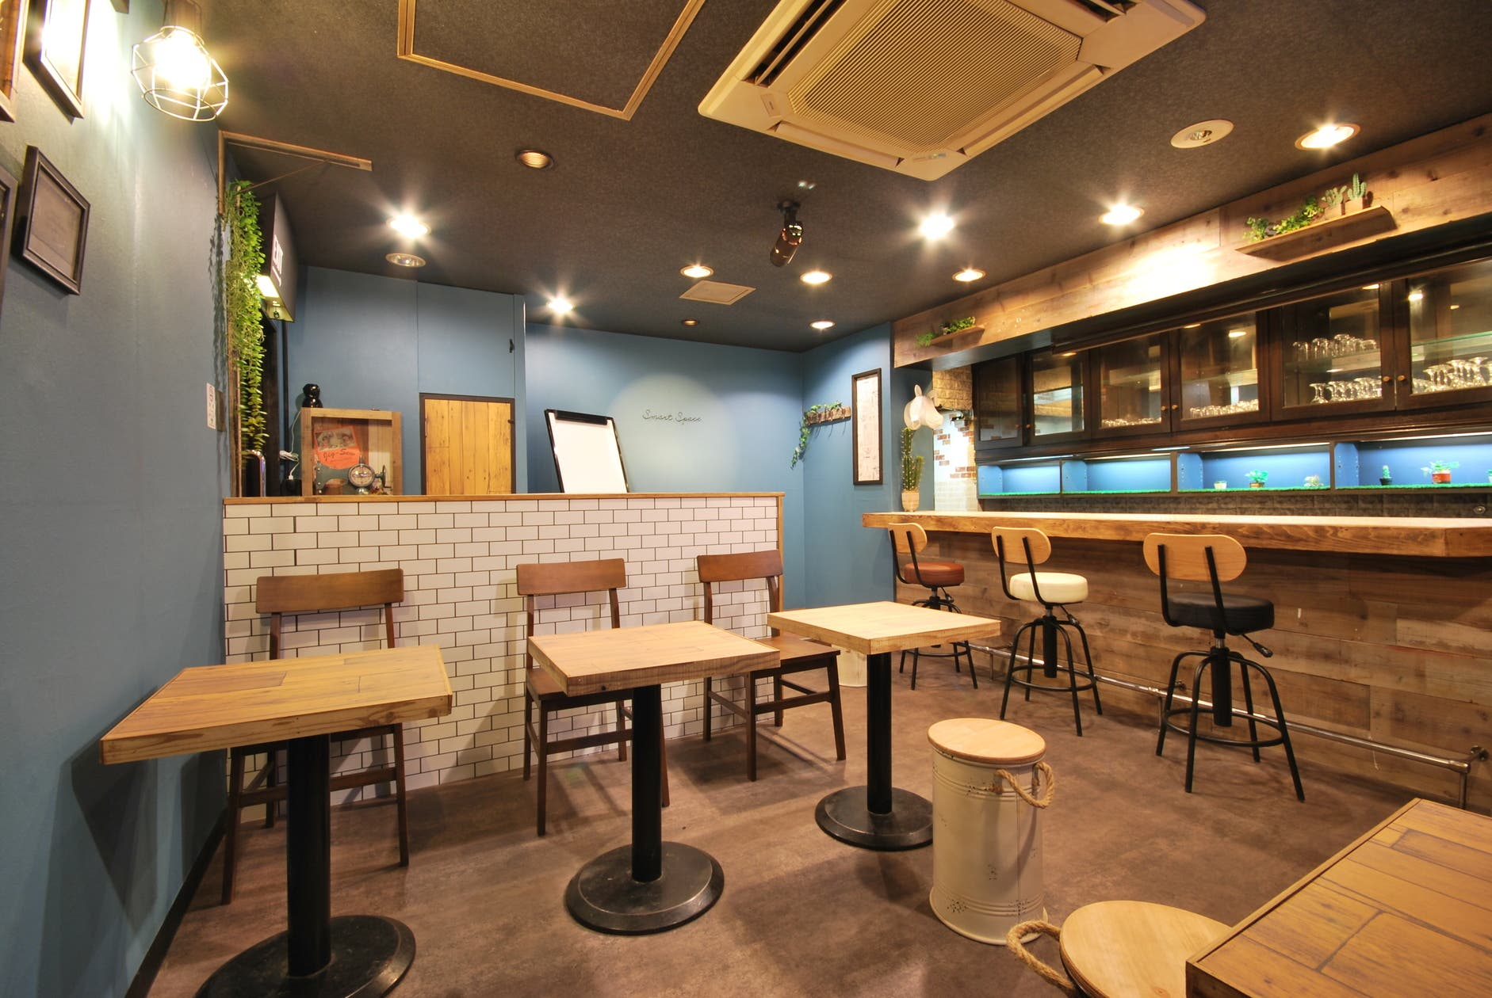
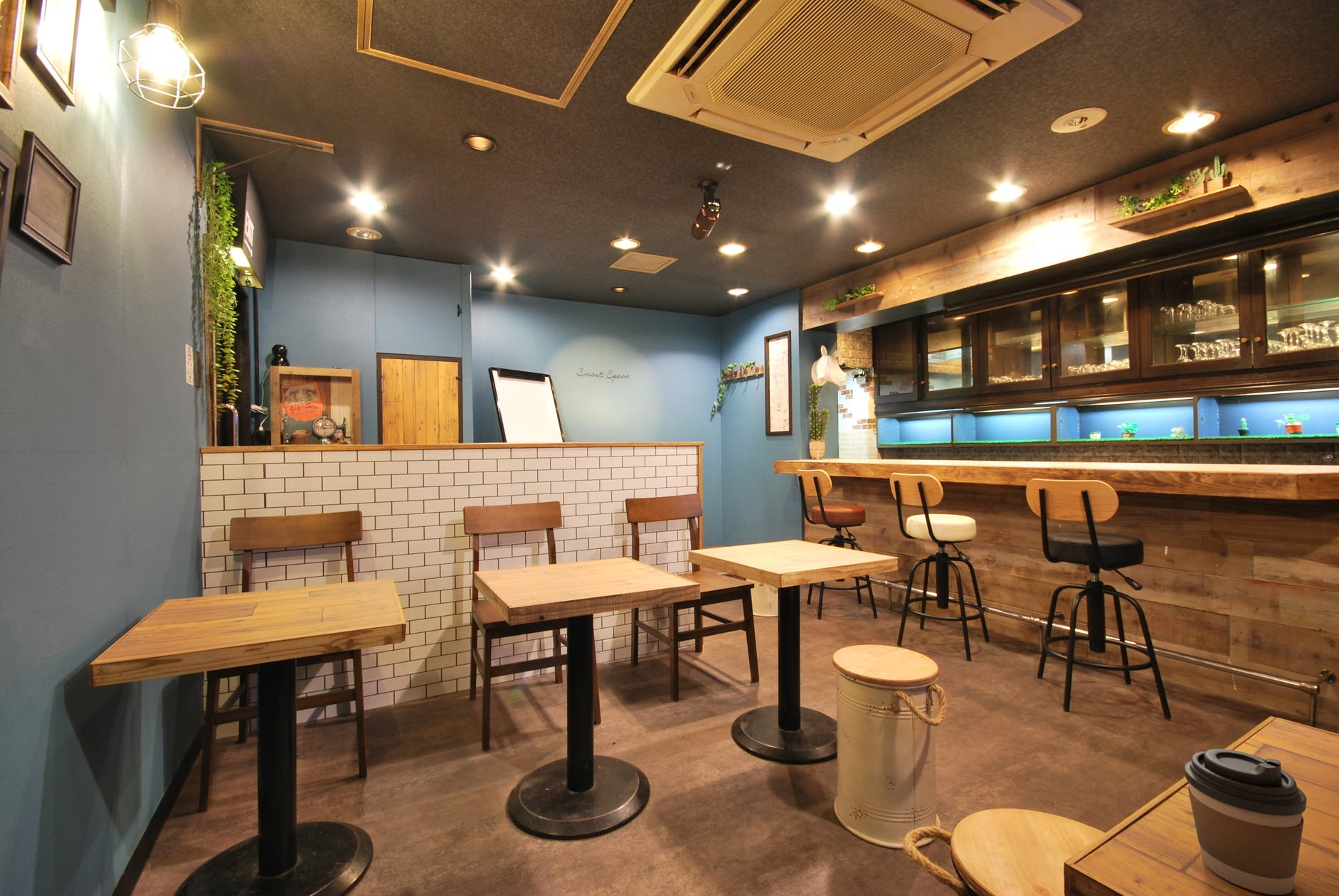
+ coffee cup [1183,748,1307,895]
